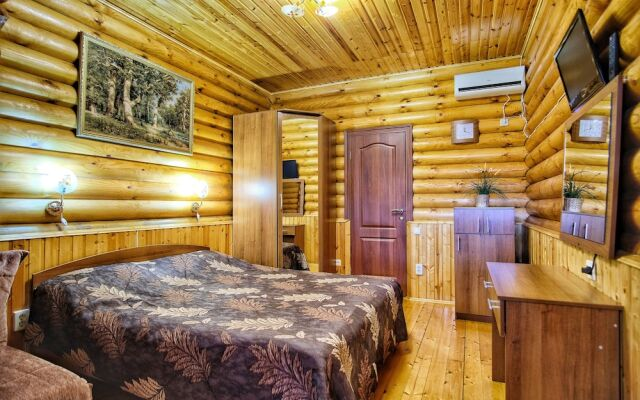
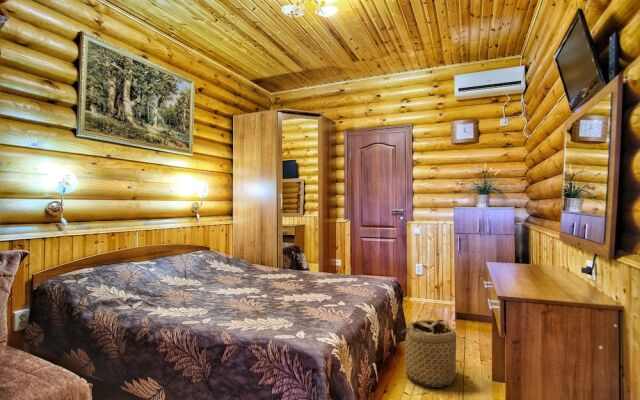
+ basket [392,318,464,388]
